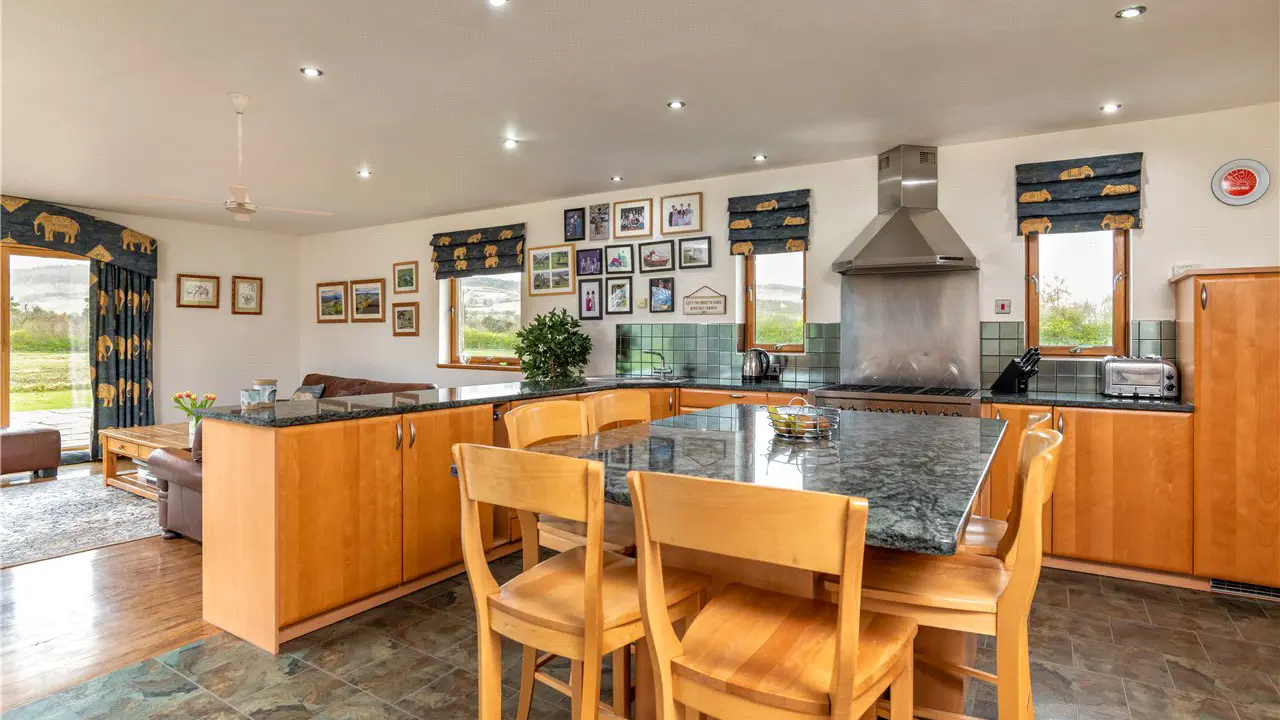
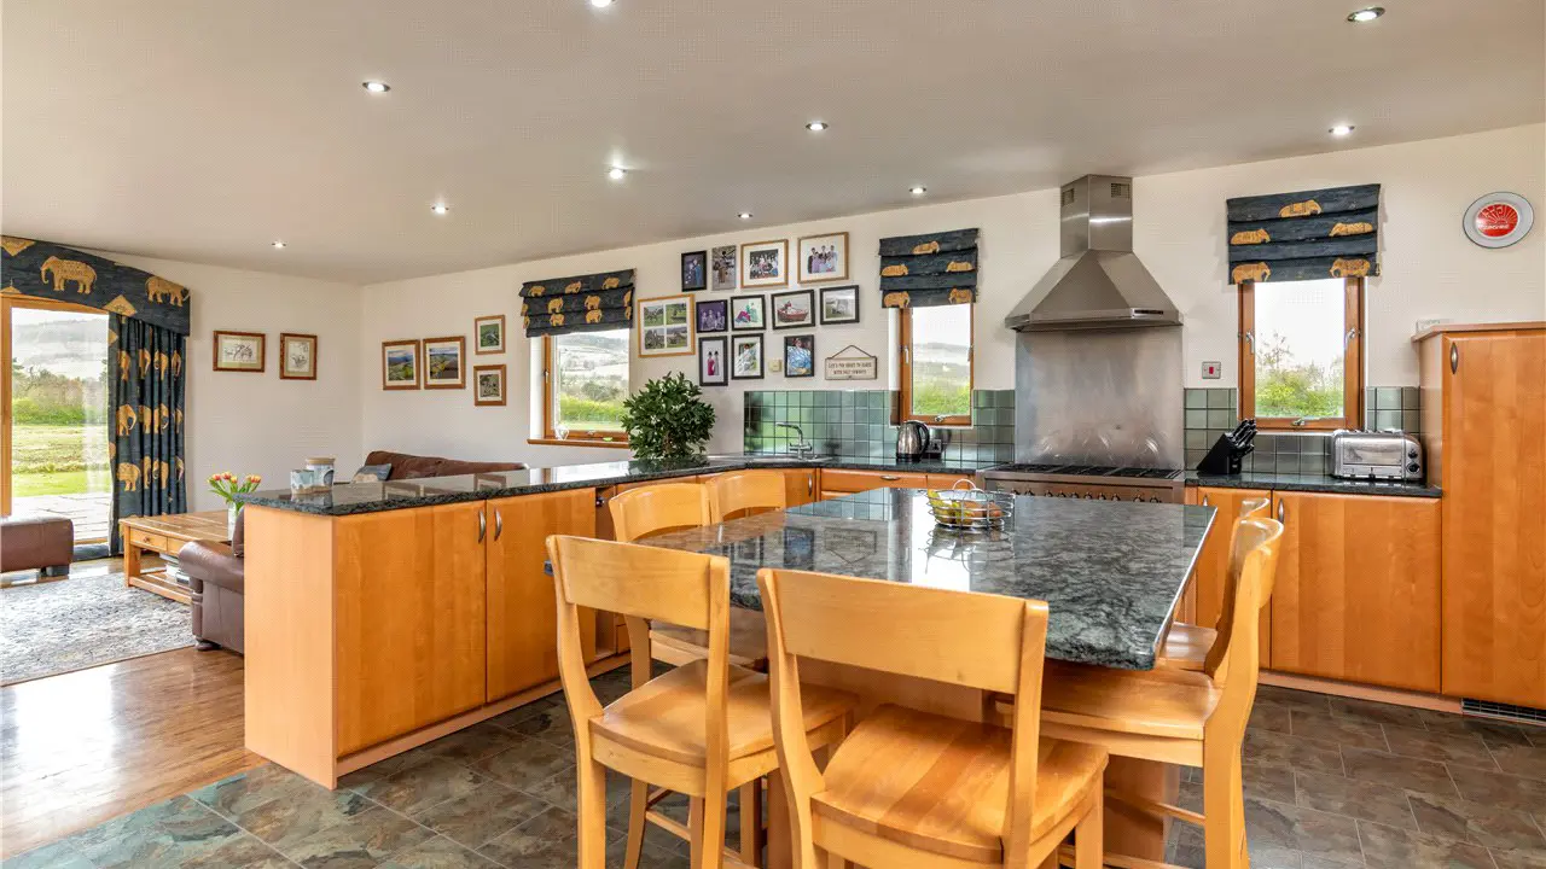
- ceiling fan [135,90,333,222]
